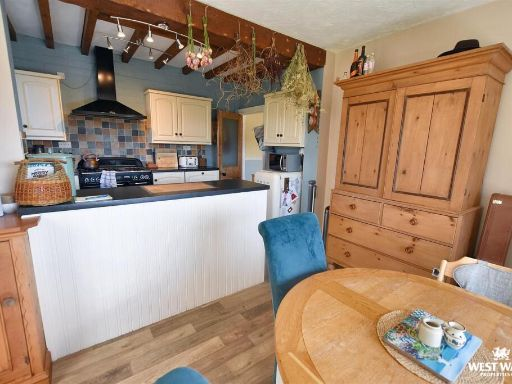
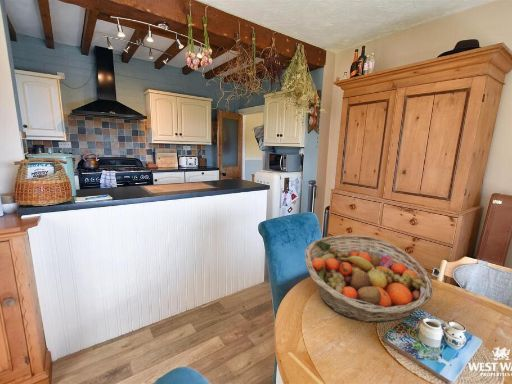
+ fruit basket [304,234,435,324]
